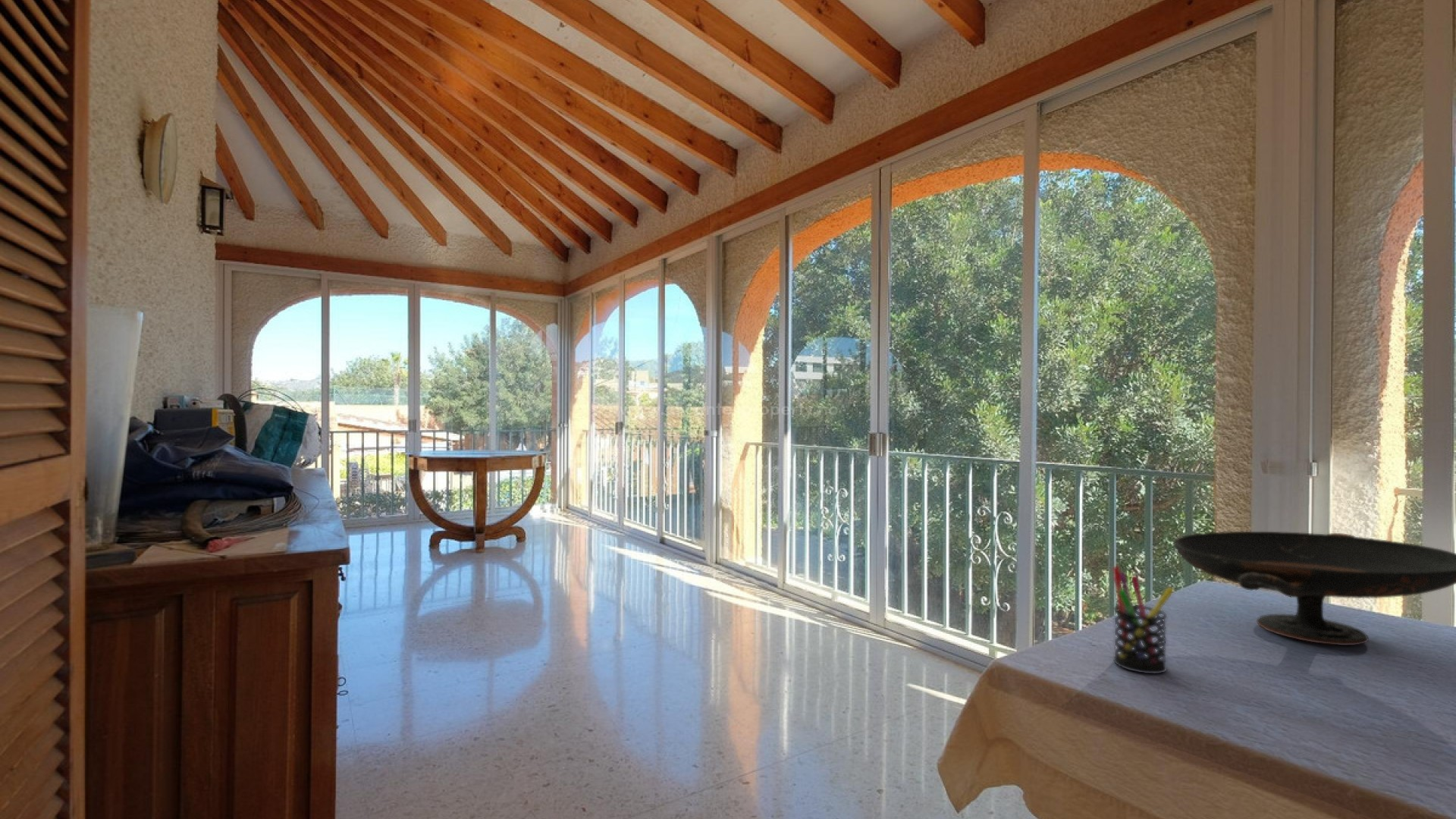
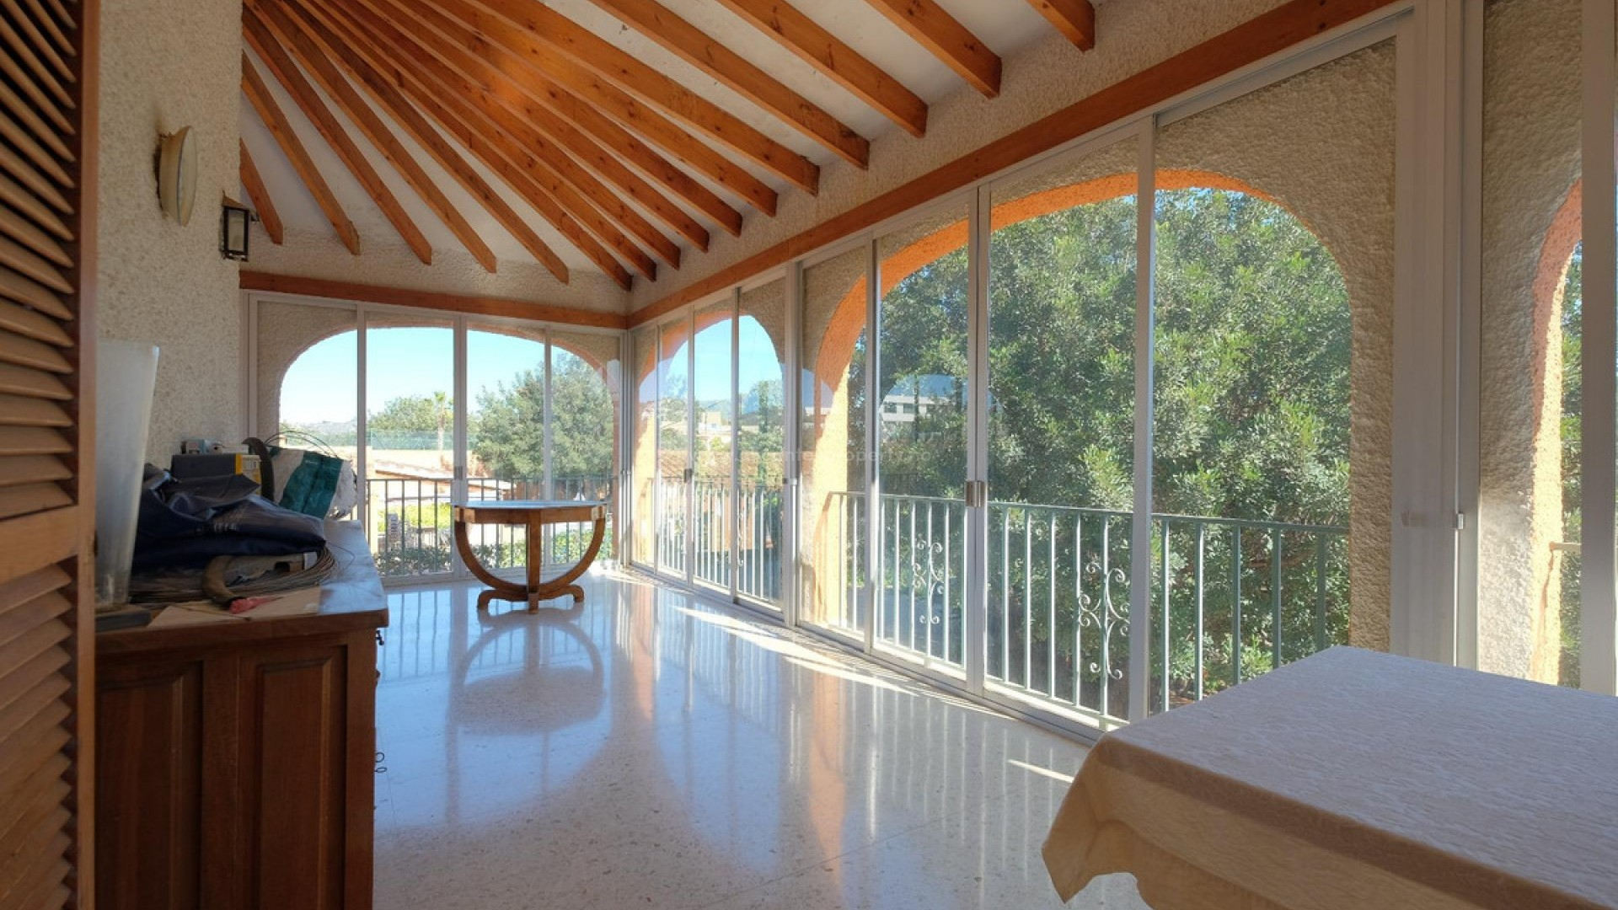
- pen holder [1112,566,1175,674]
- decorative bowl [1173,531,1456,646]
